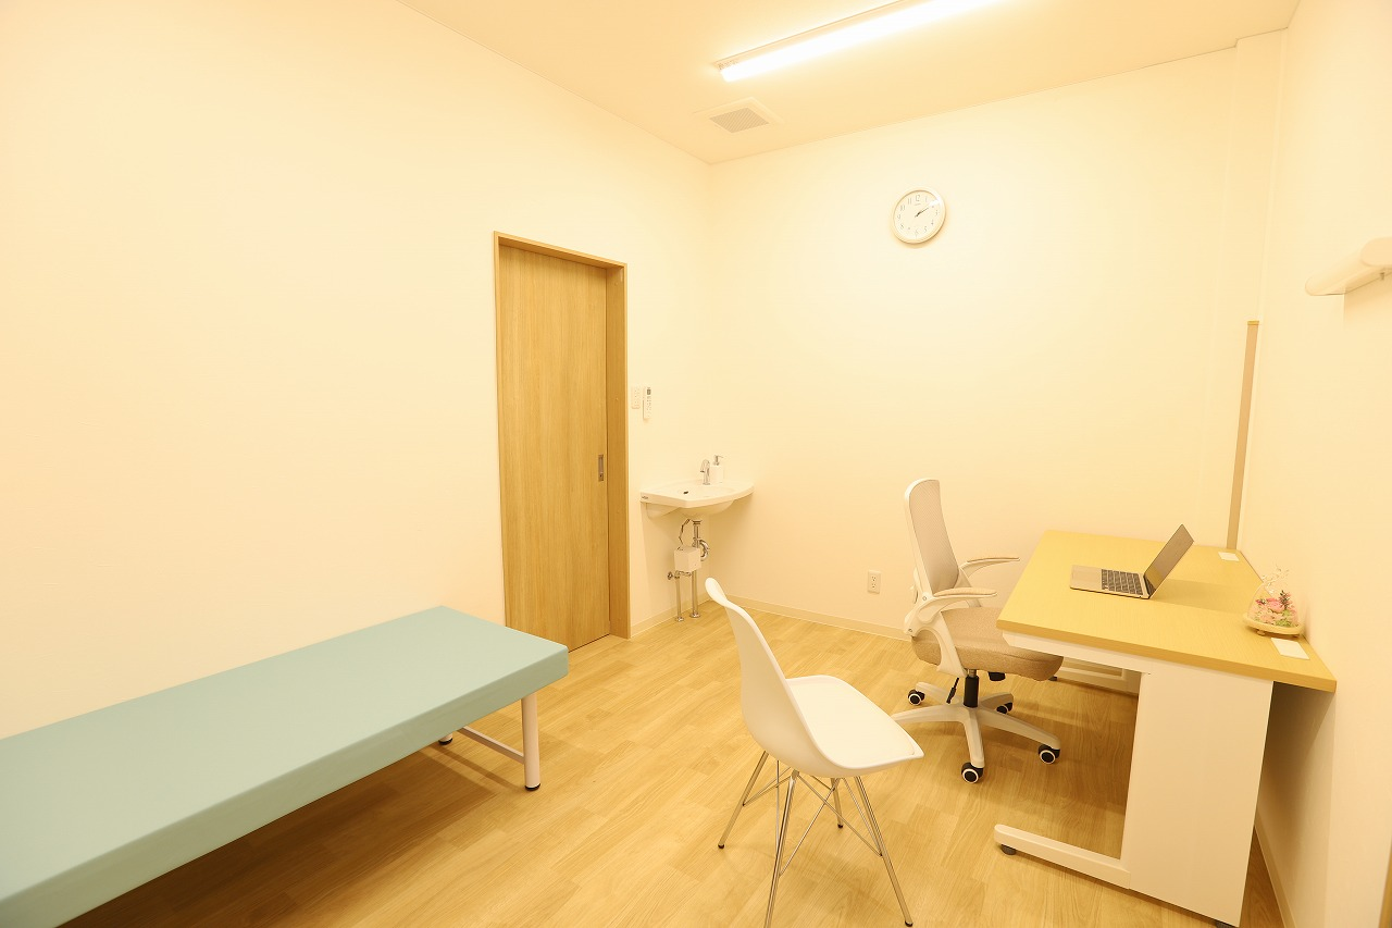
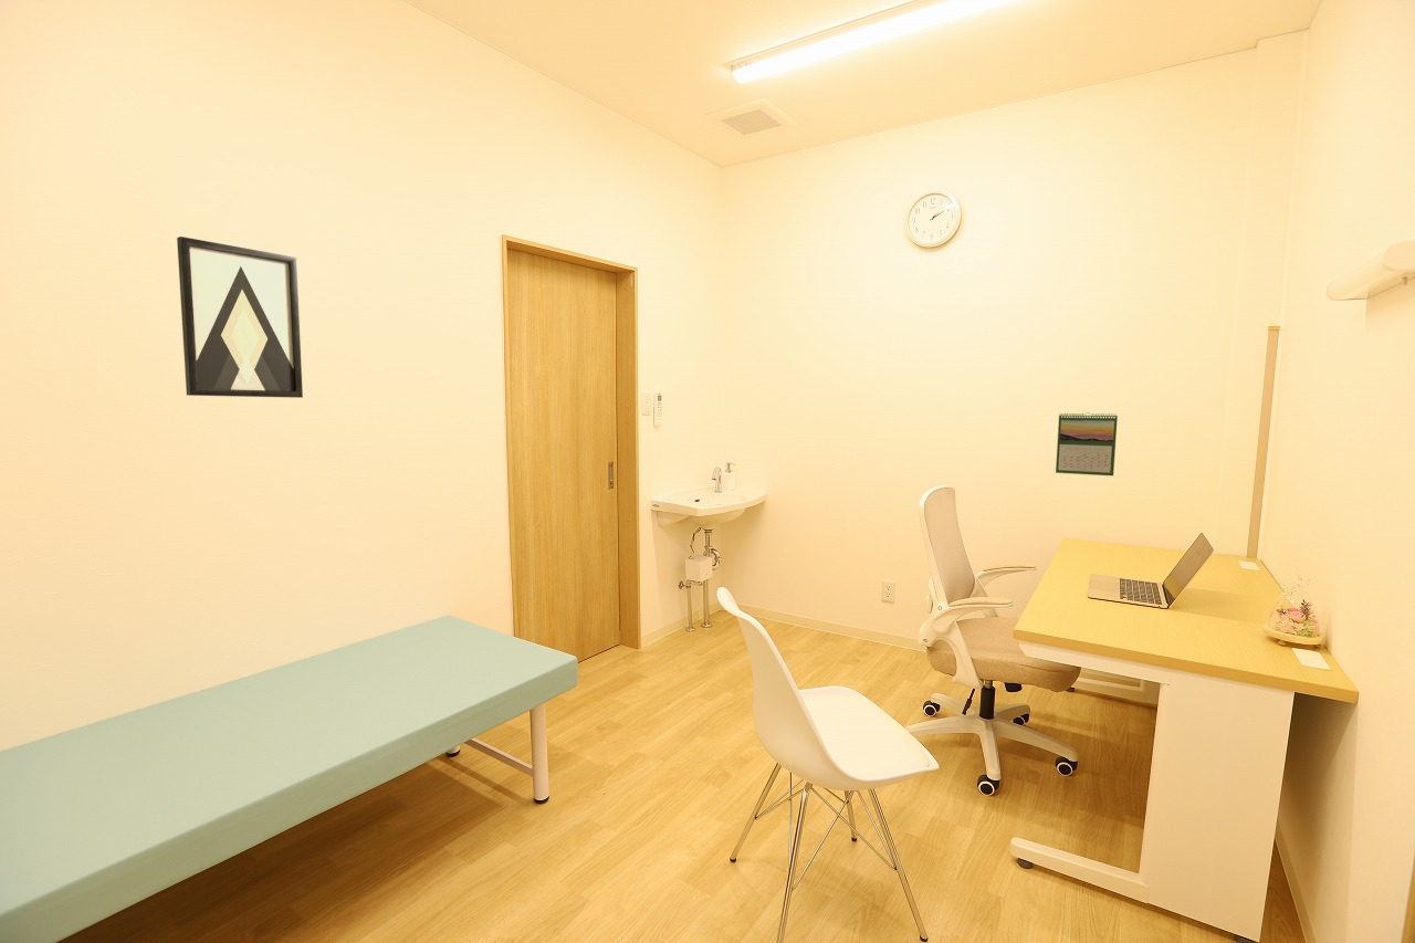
+ calendar [1055,411,1119,476]
+ wall art [176,235,304,399]
